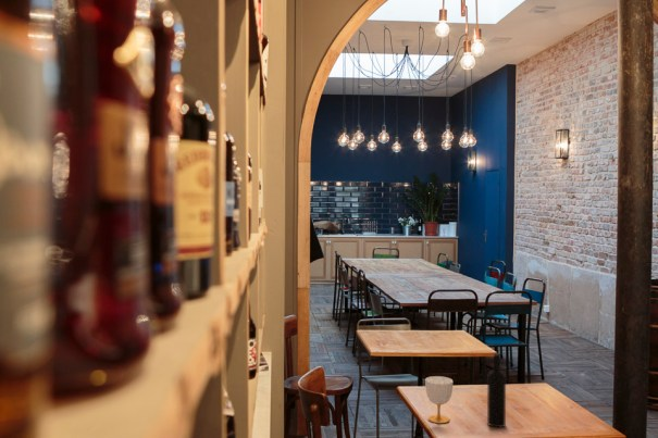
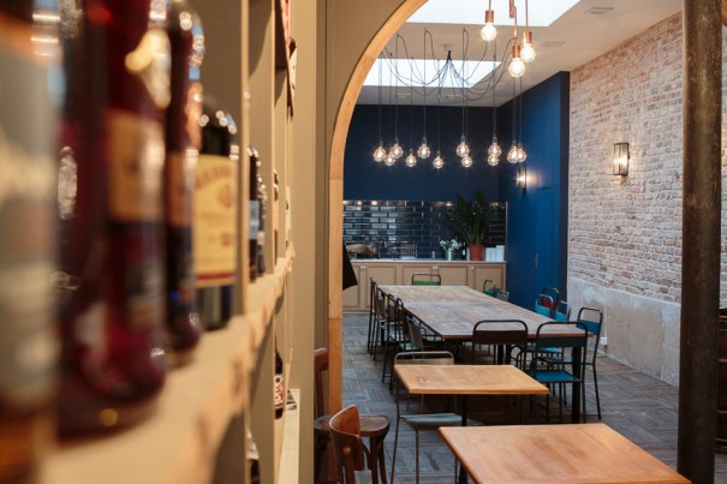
- cup [424,375,454,424]
- wine bottle [486,352,507,428]
